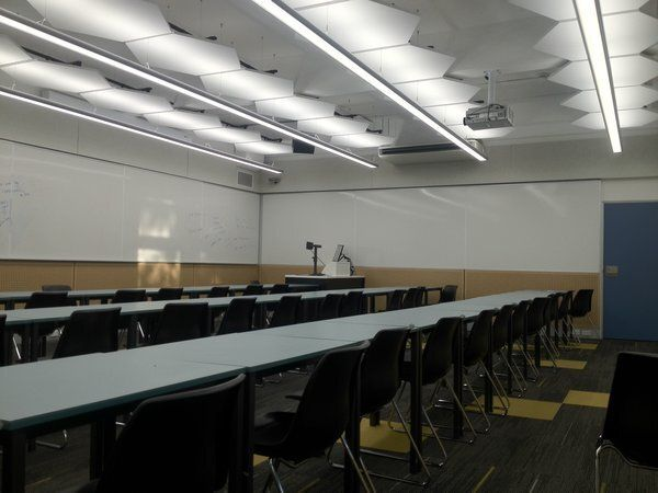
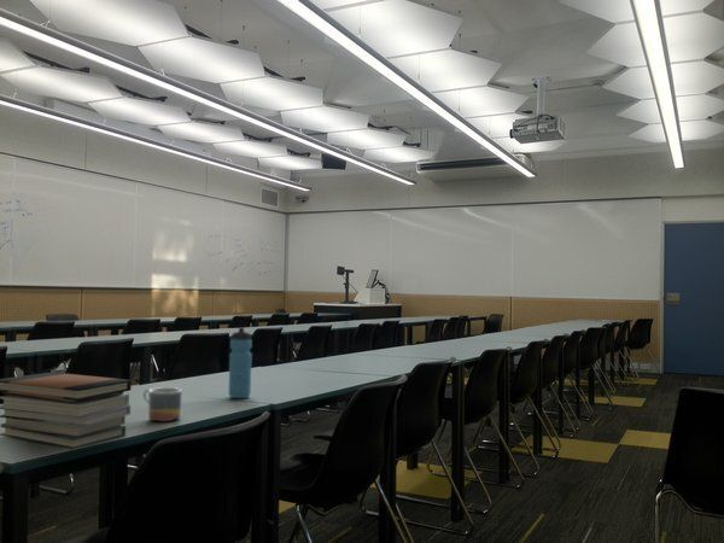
+ water bottle [228,326,253,399]
+ book stack [0,372,133,450]
+ mug [142,386,183,422]
